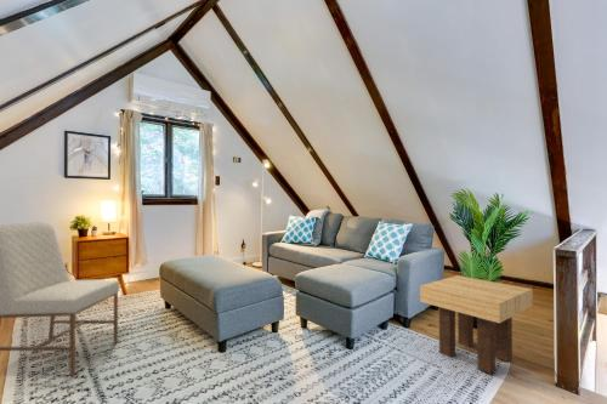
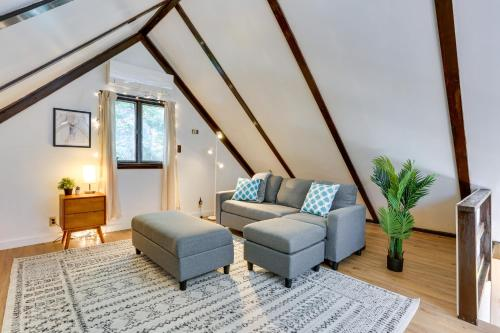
- chair [0,222,121,377]
- side table [419,274,534,375]
